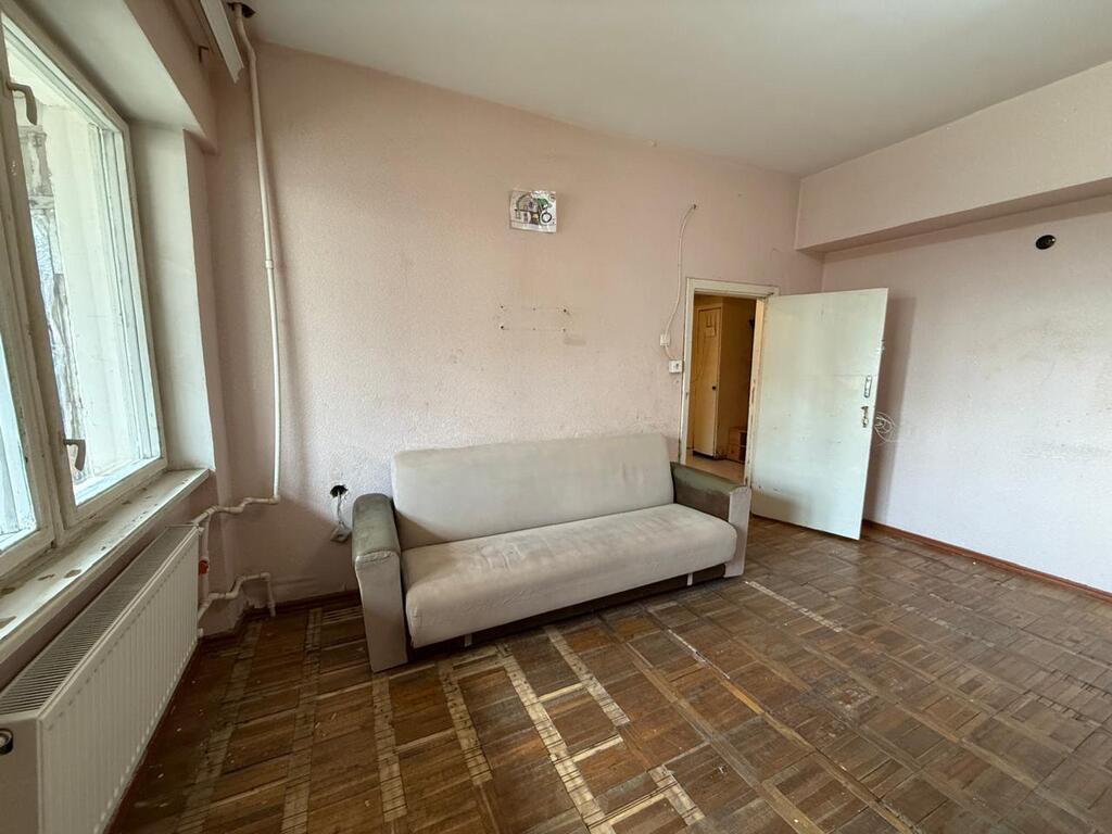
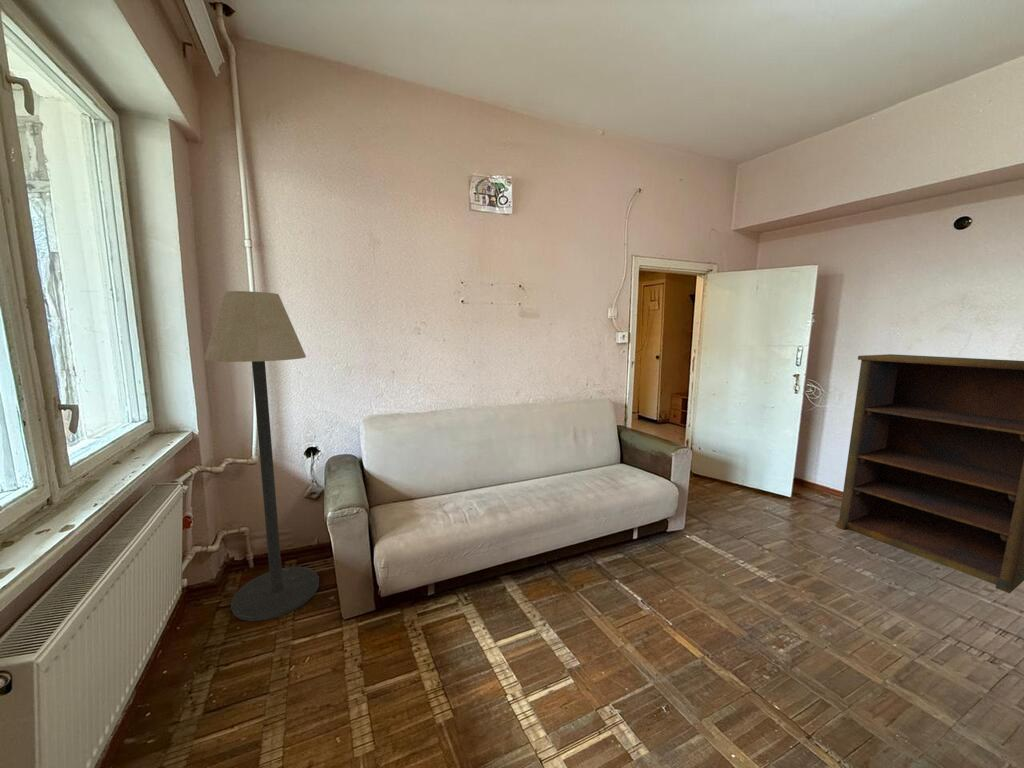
+ floor lamp [203,290,320,622]
+ shelving unit [834,353,1024,594]
